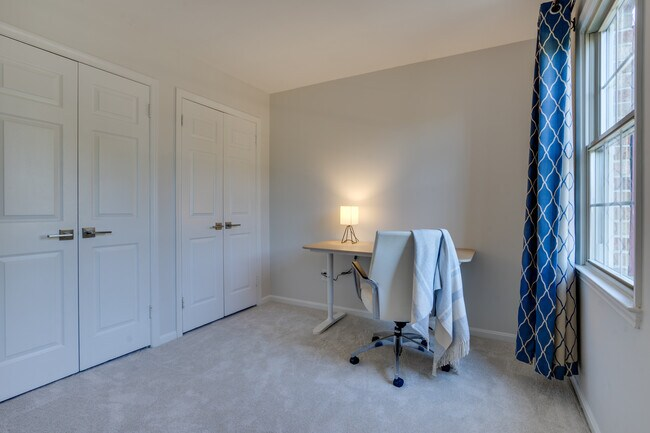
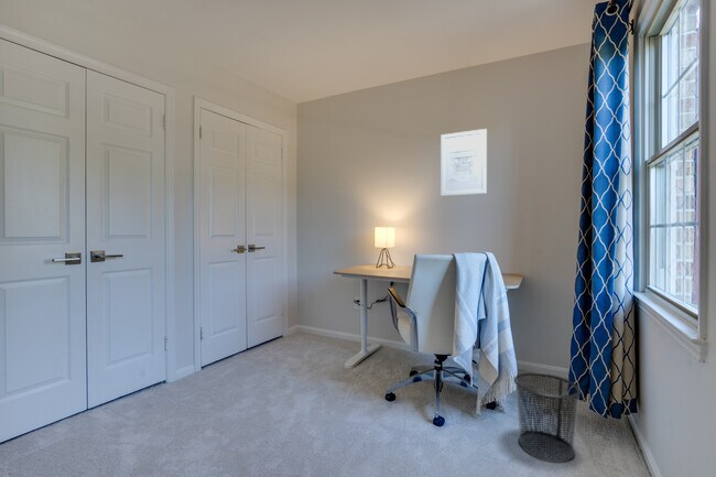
+ wall art [440,128,488,197]
+ waste bin [513,371,582,463]
